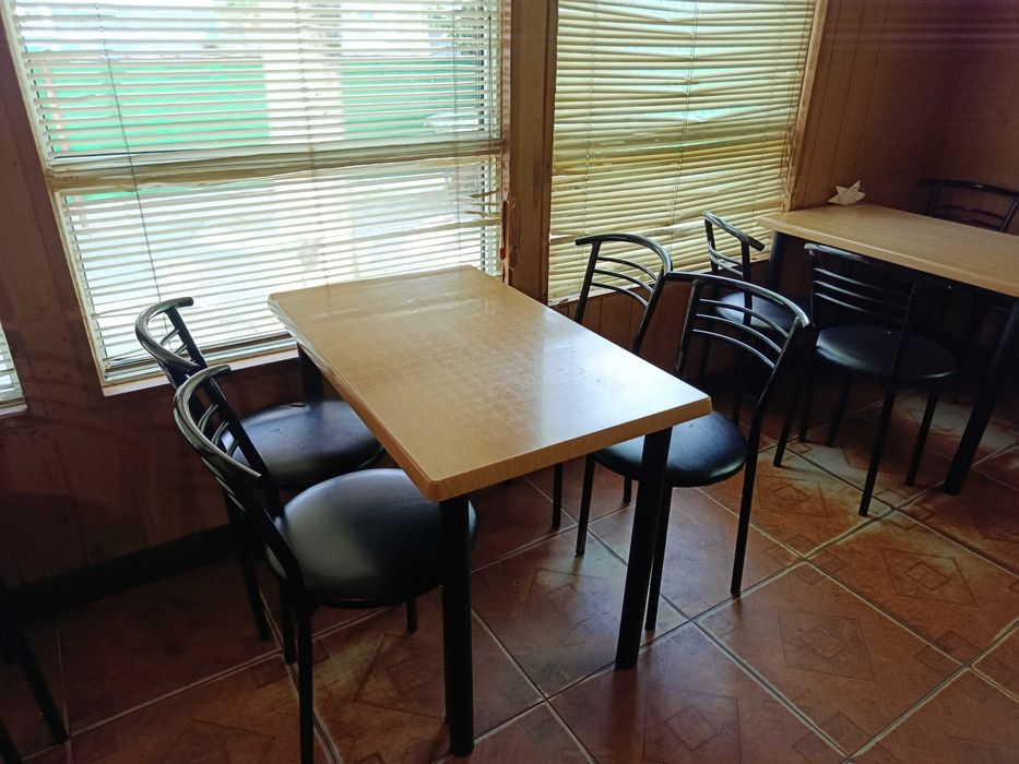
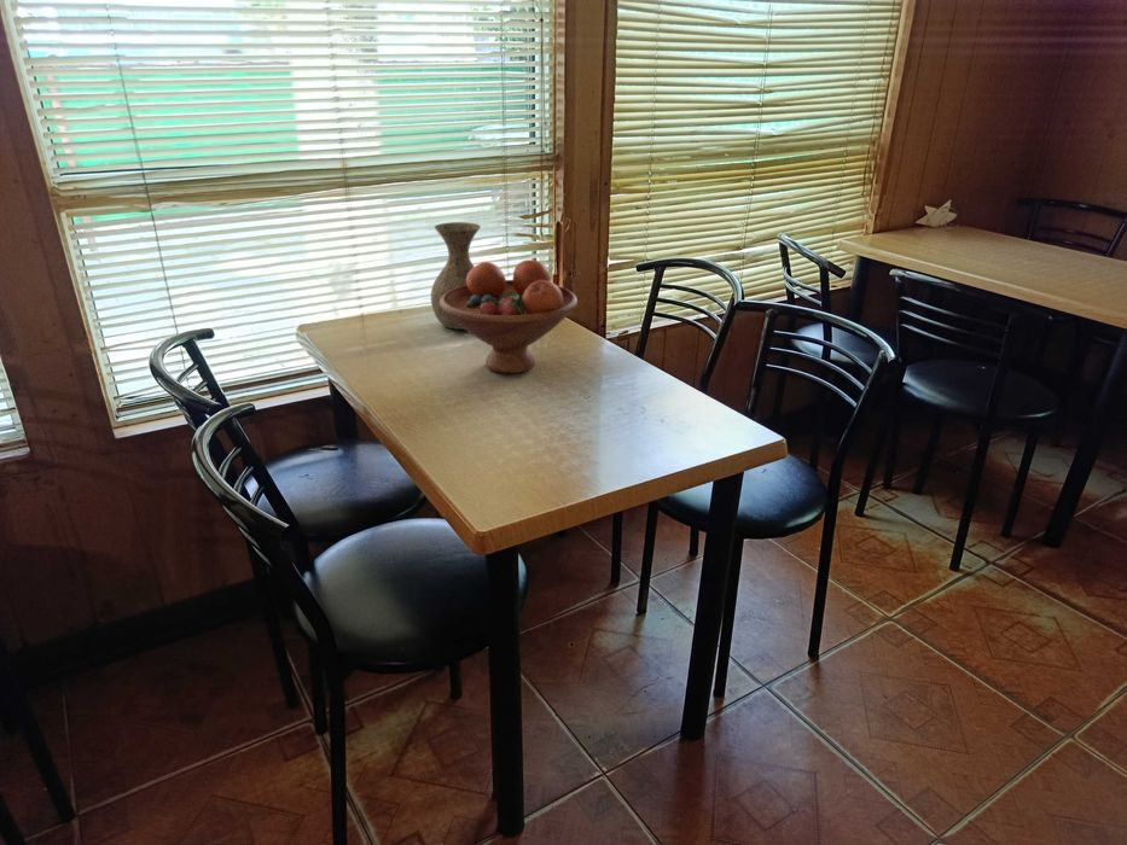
+ vase [430,221,482,331]
+ fruit bowl [440,258,579,374]
